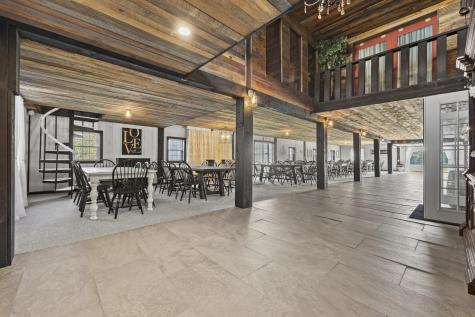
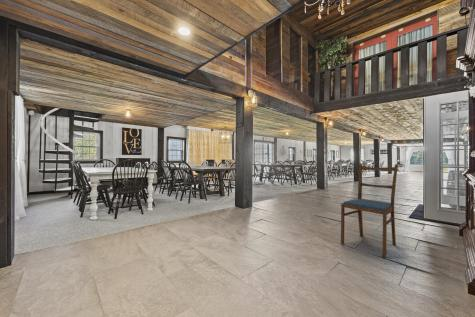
+ dining chair [340,163,399,259]
